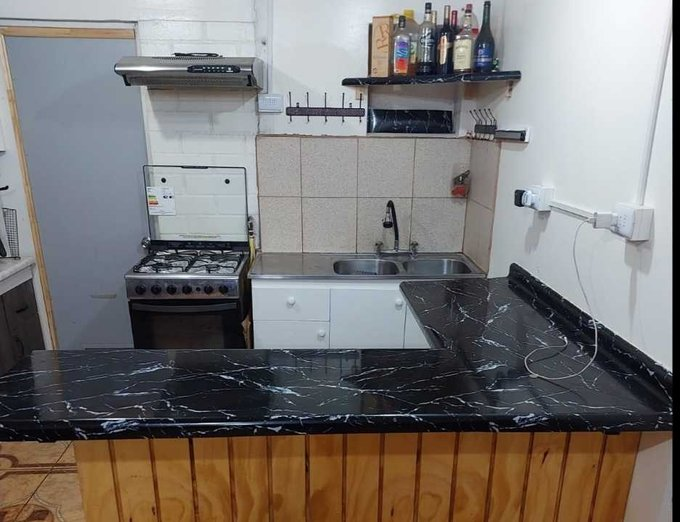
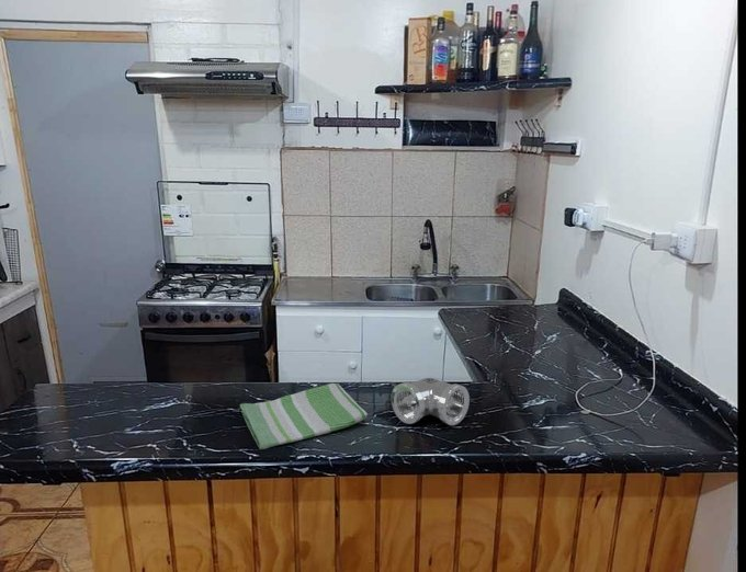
+ pipe fitting [391,377,471,426]
+ dish towel [239,382,369,450]
